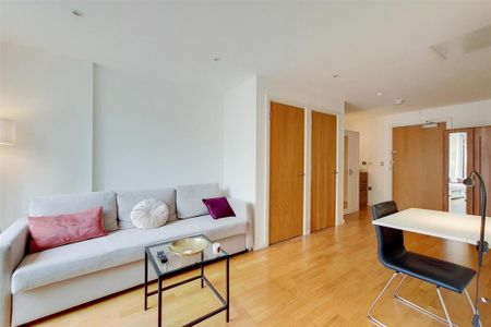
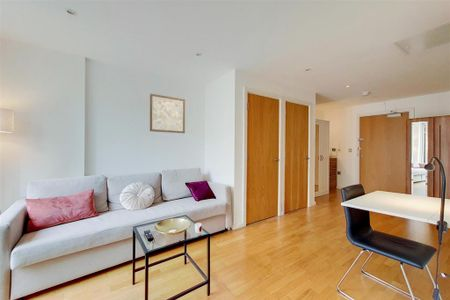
+ wall art [149,93,186,134]
